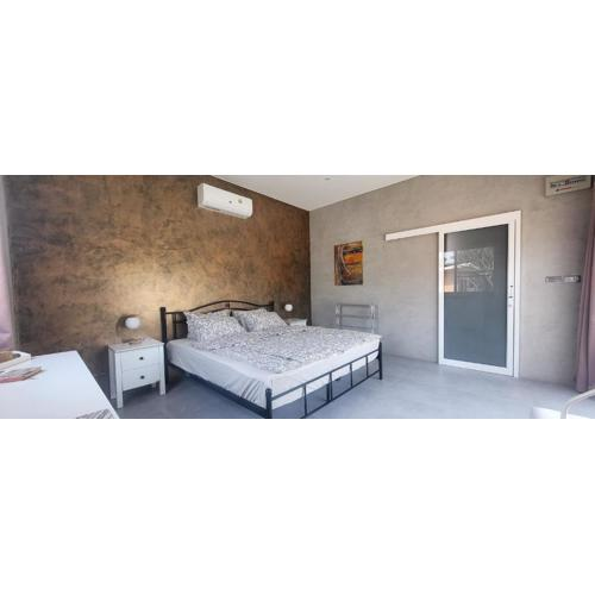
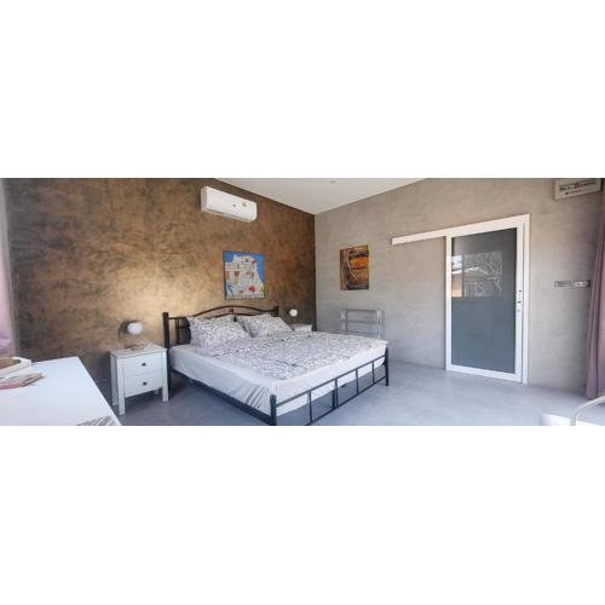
+ wall art [221,249,266,301]
